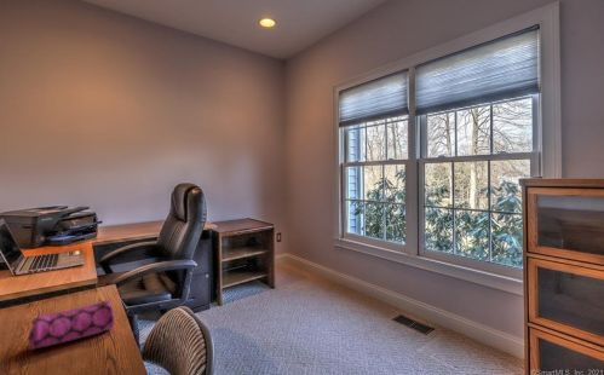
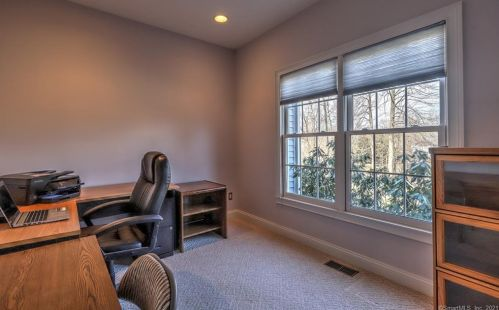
- pencil case [28,298,115,351]
